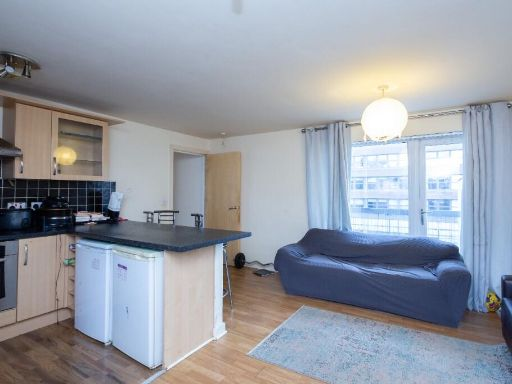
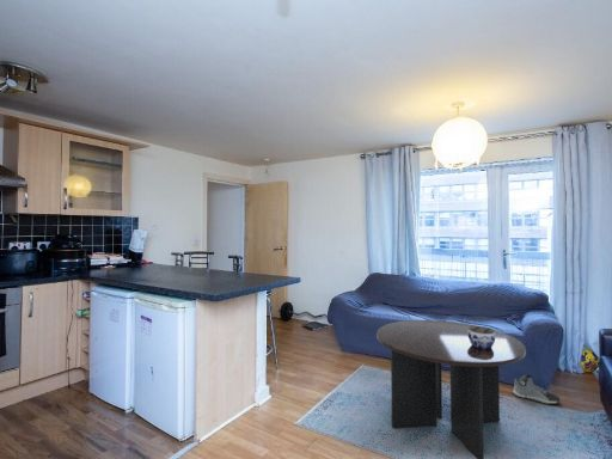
+ coffee table [375,319,527,459]
+ sneaker [512,374,562,405]
+ jar [467,325,496,349]
